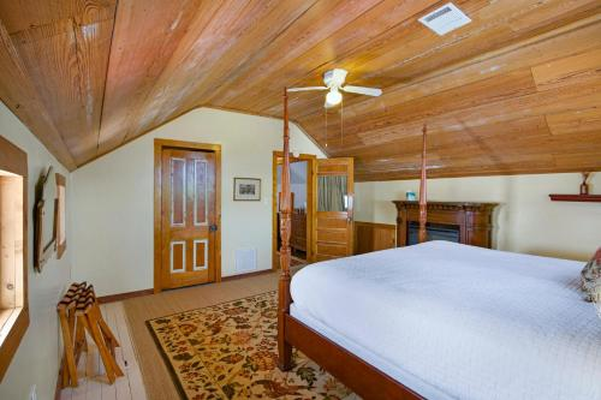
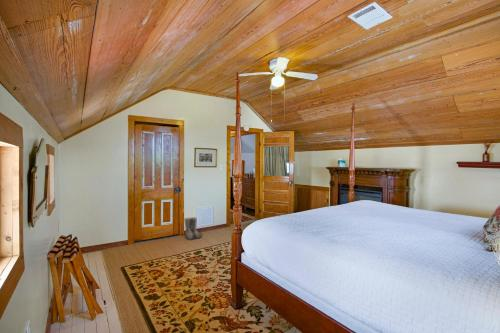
+ boots [183,216,203,241]
